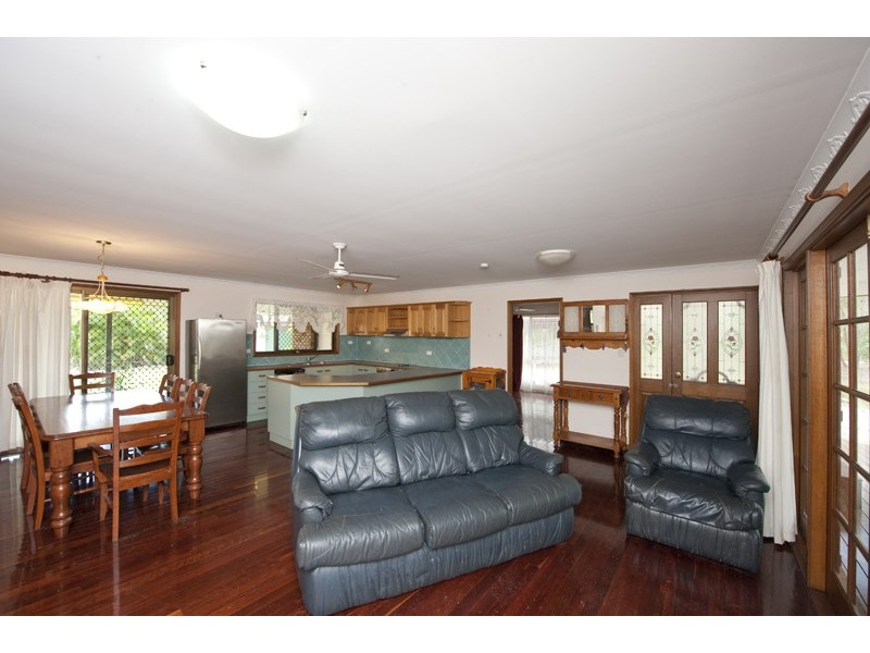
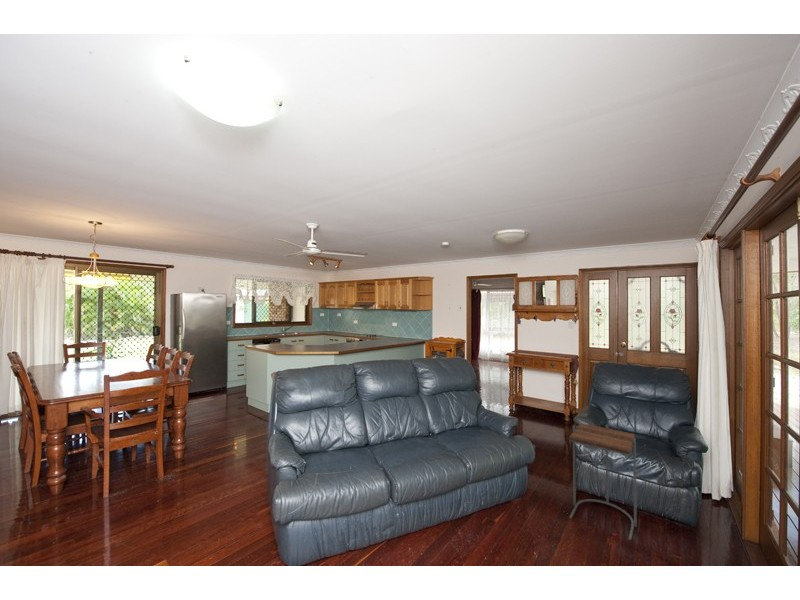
+ side table [568,422,638,541]
